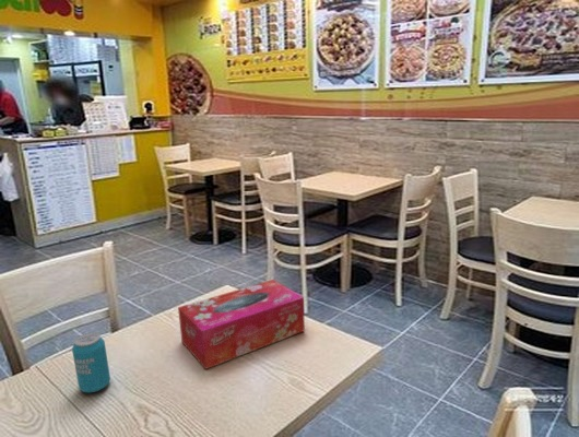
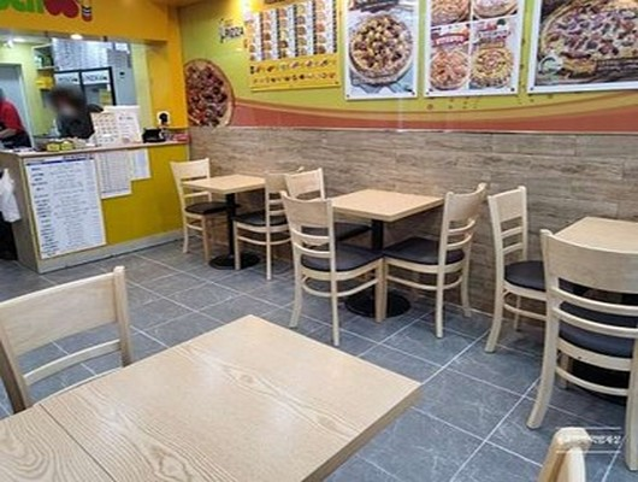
- tissue box [177,279,306,370]
- beverage can [71,332,111,393]
